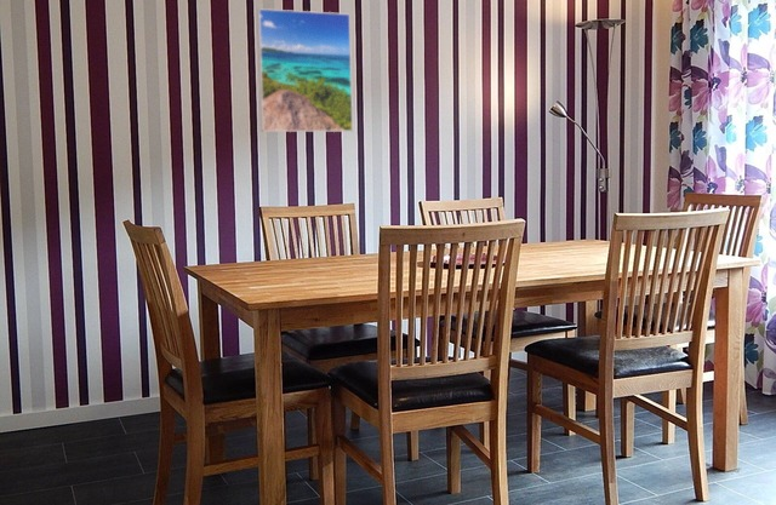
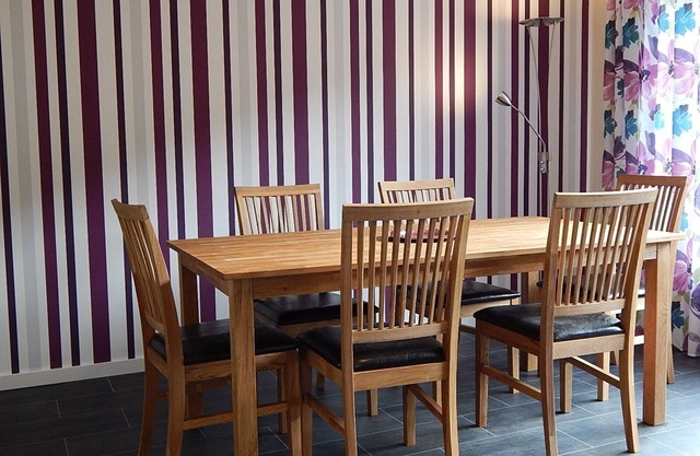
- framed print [256,7,354,133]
